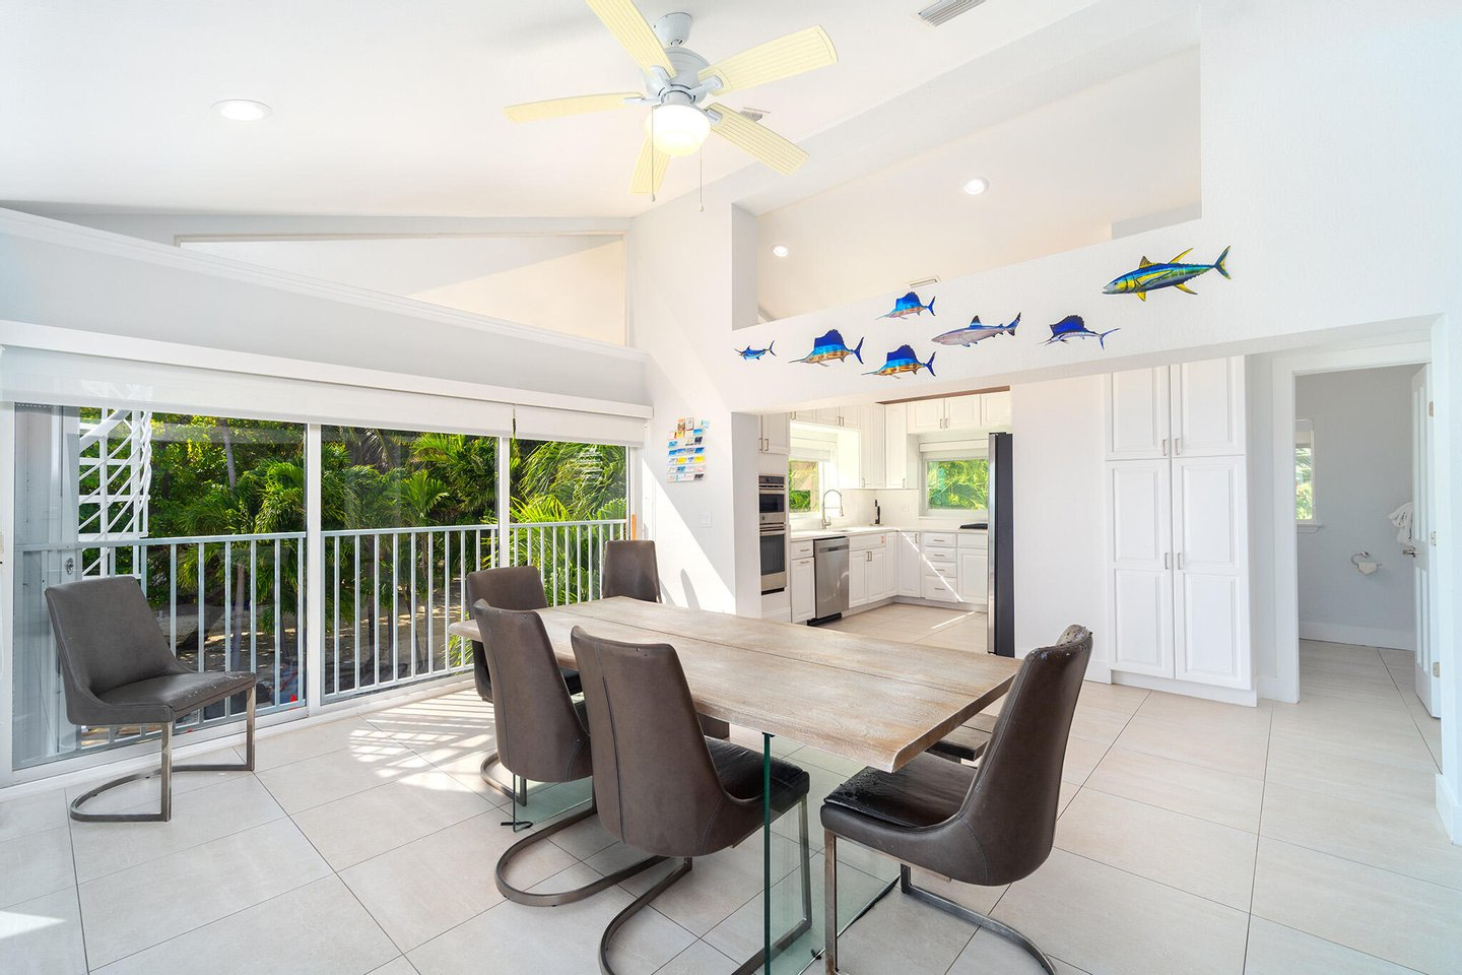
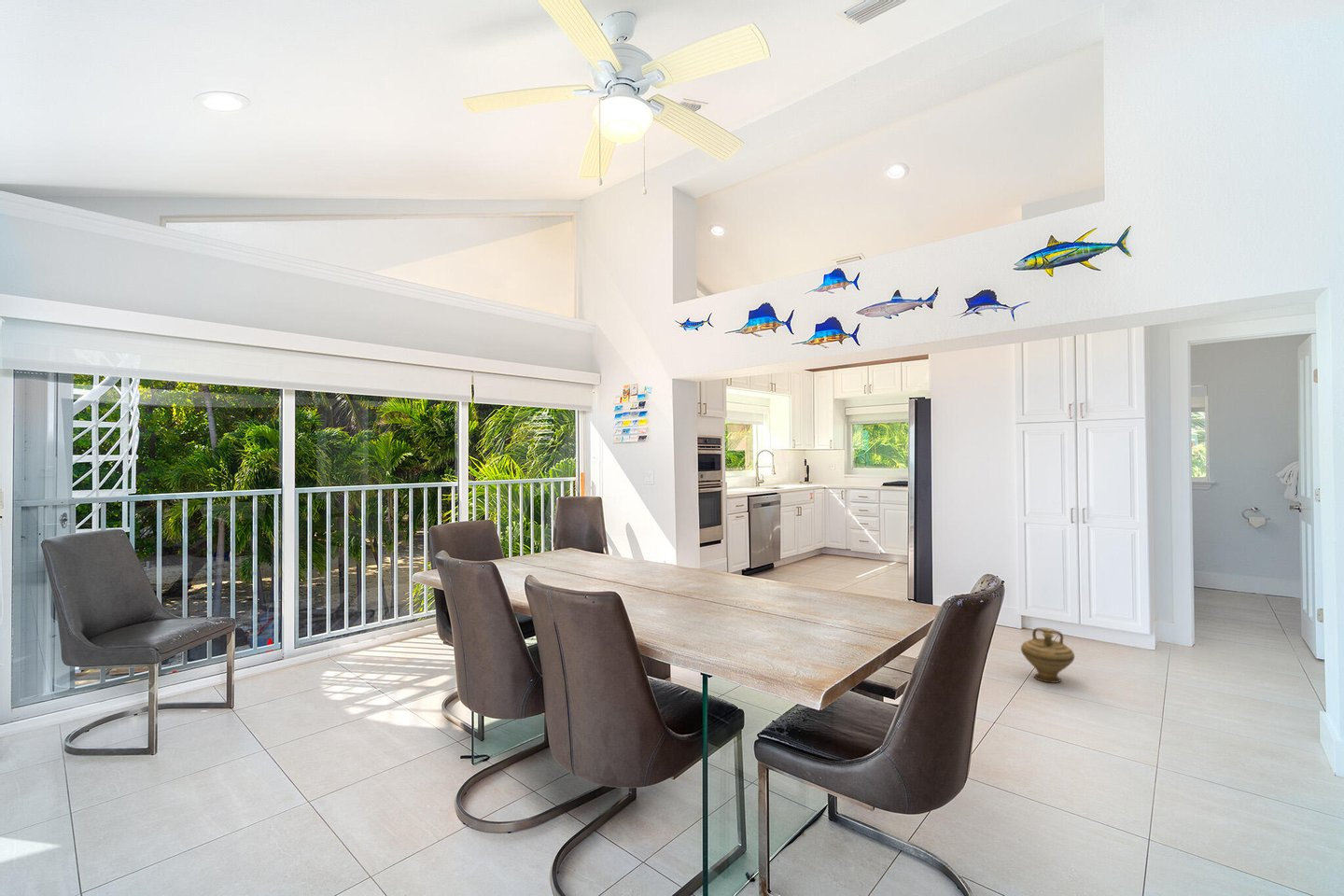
+ ceramic jug [1020,627,1075,684]
